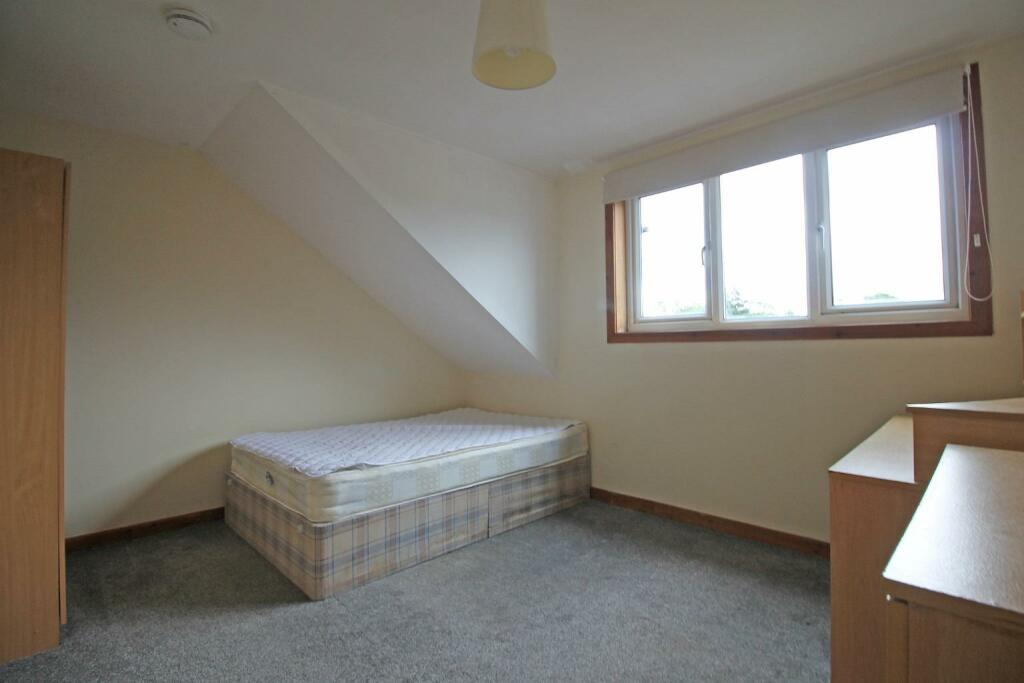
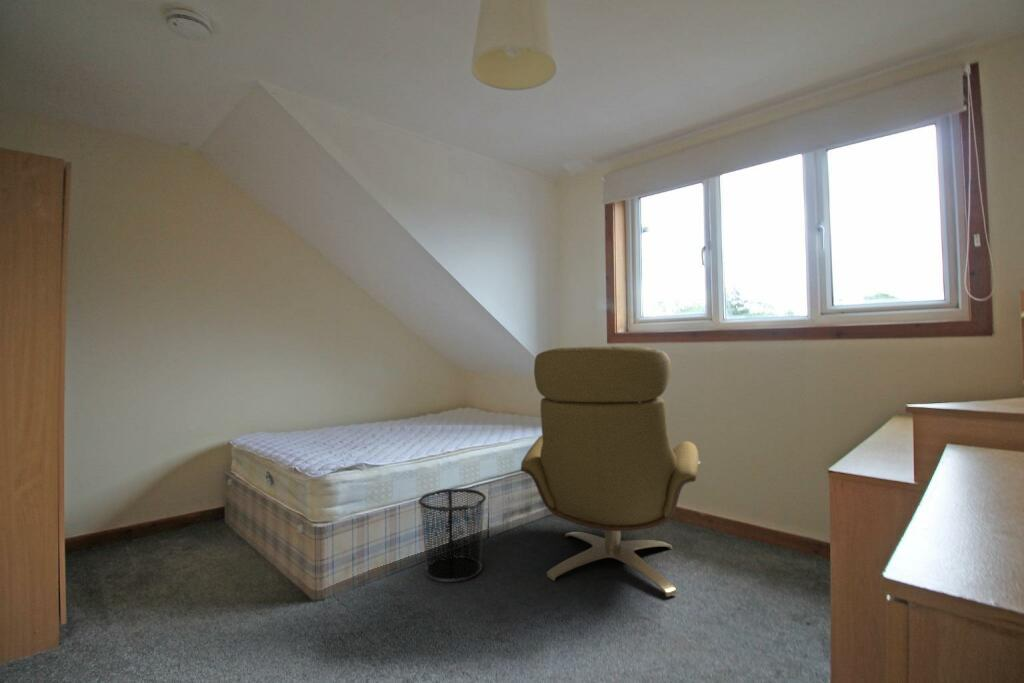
+ waste bin [418,488,487,583]
+ chair [520,345,702,598]
